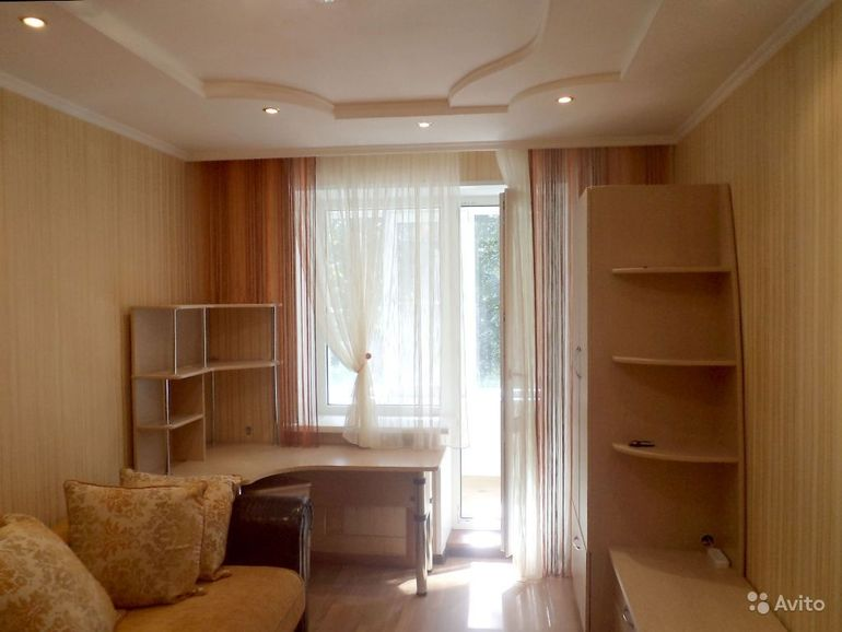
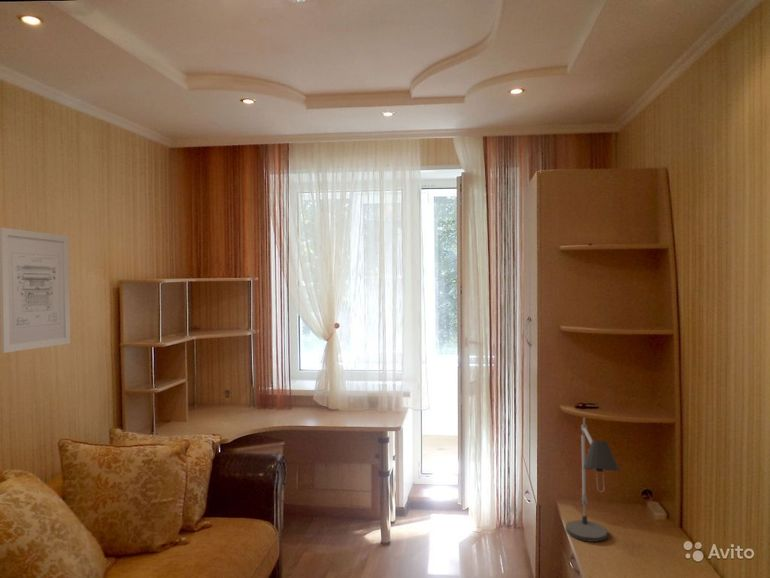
+ desk lamp [565,417,621,543]
+ wall art [0,227,72,354]
